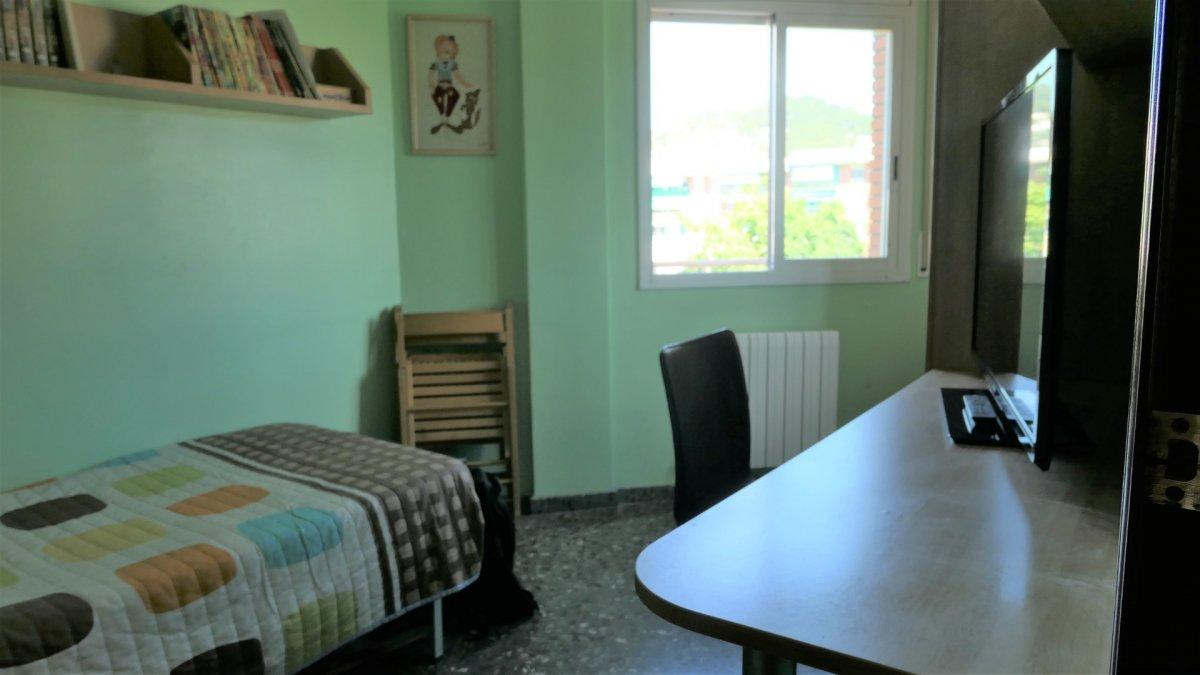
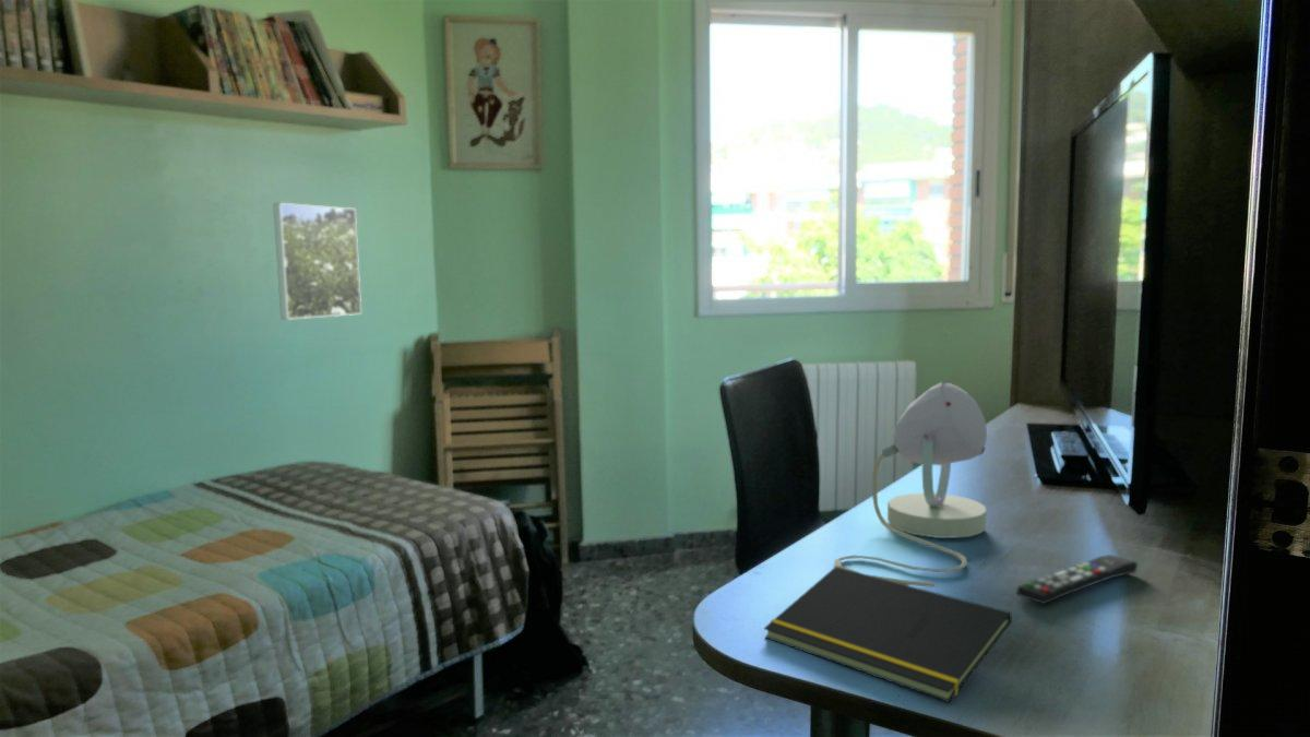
+ table lamp [833,380,988,589]
+ remote control [1015,554,1139,605]
+ notepad [763,566,1013,703]
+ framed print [272,202,362,321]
